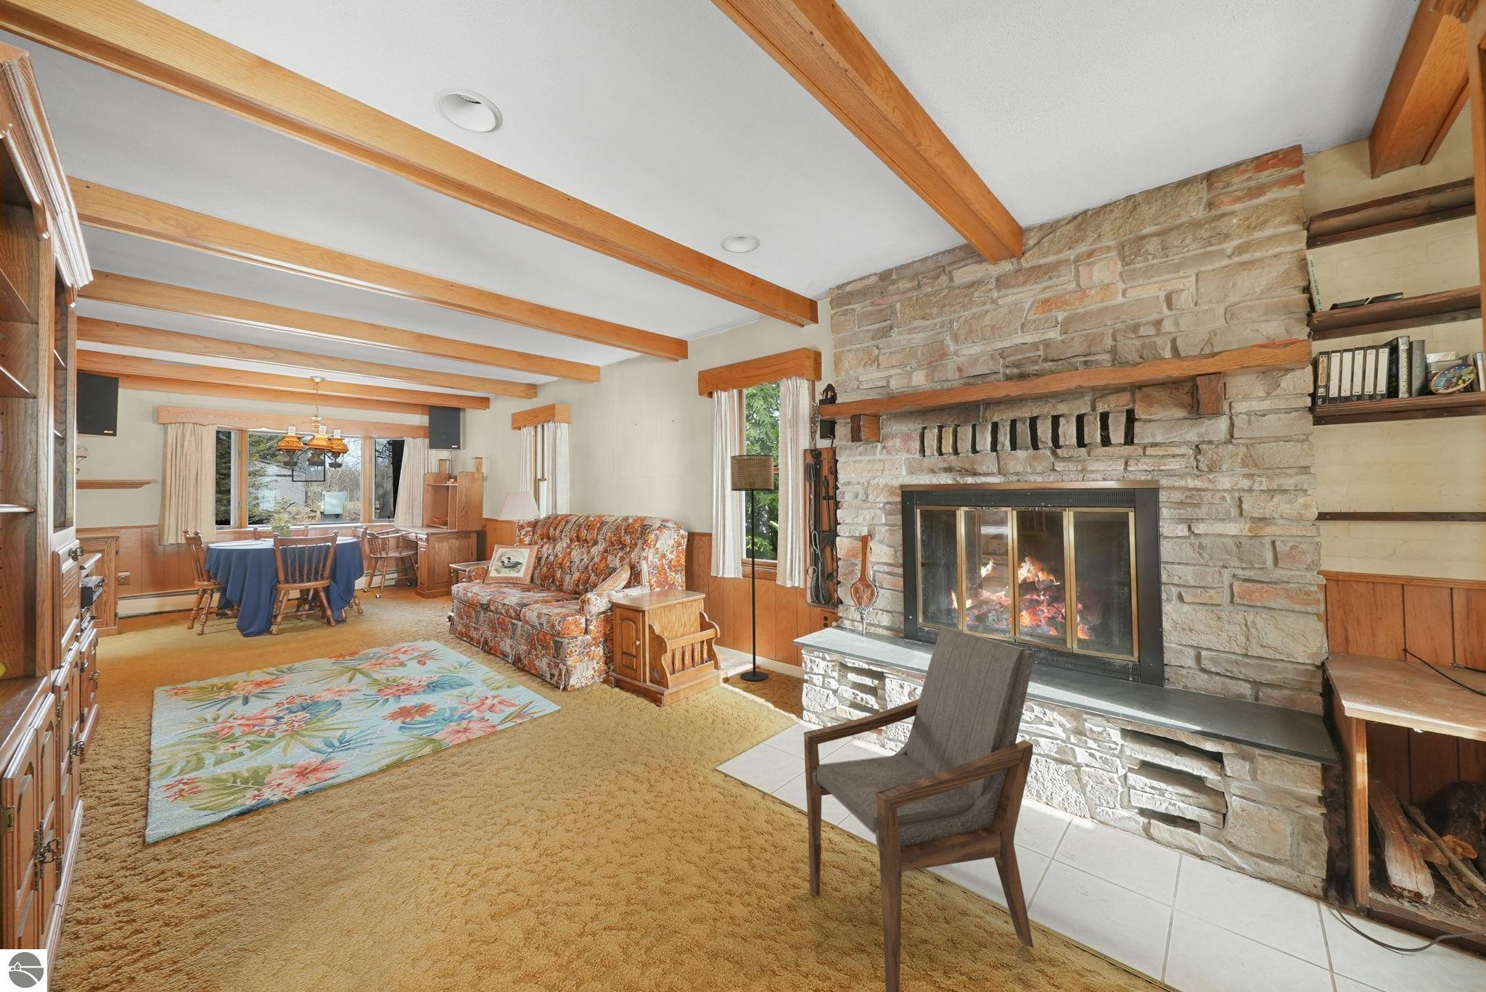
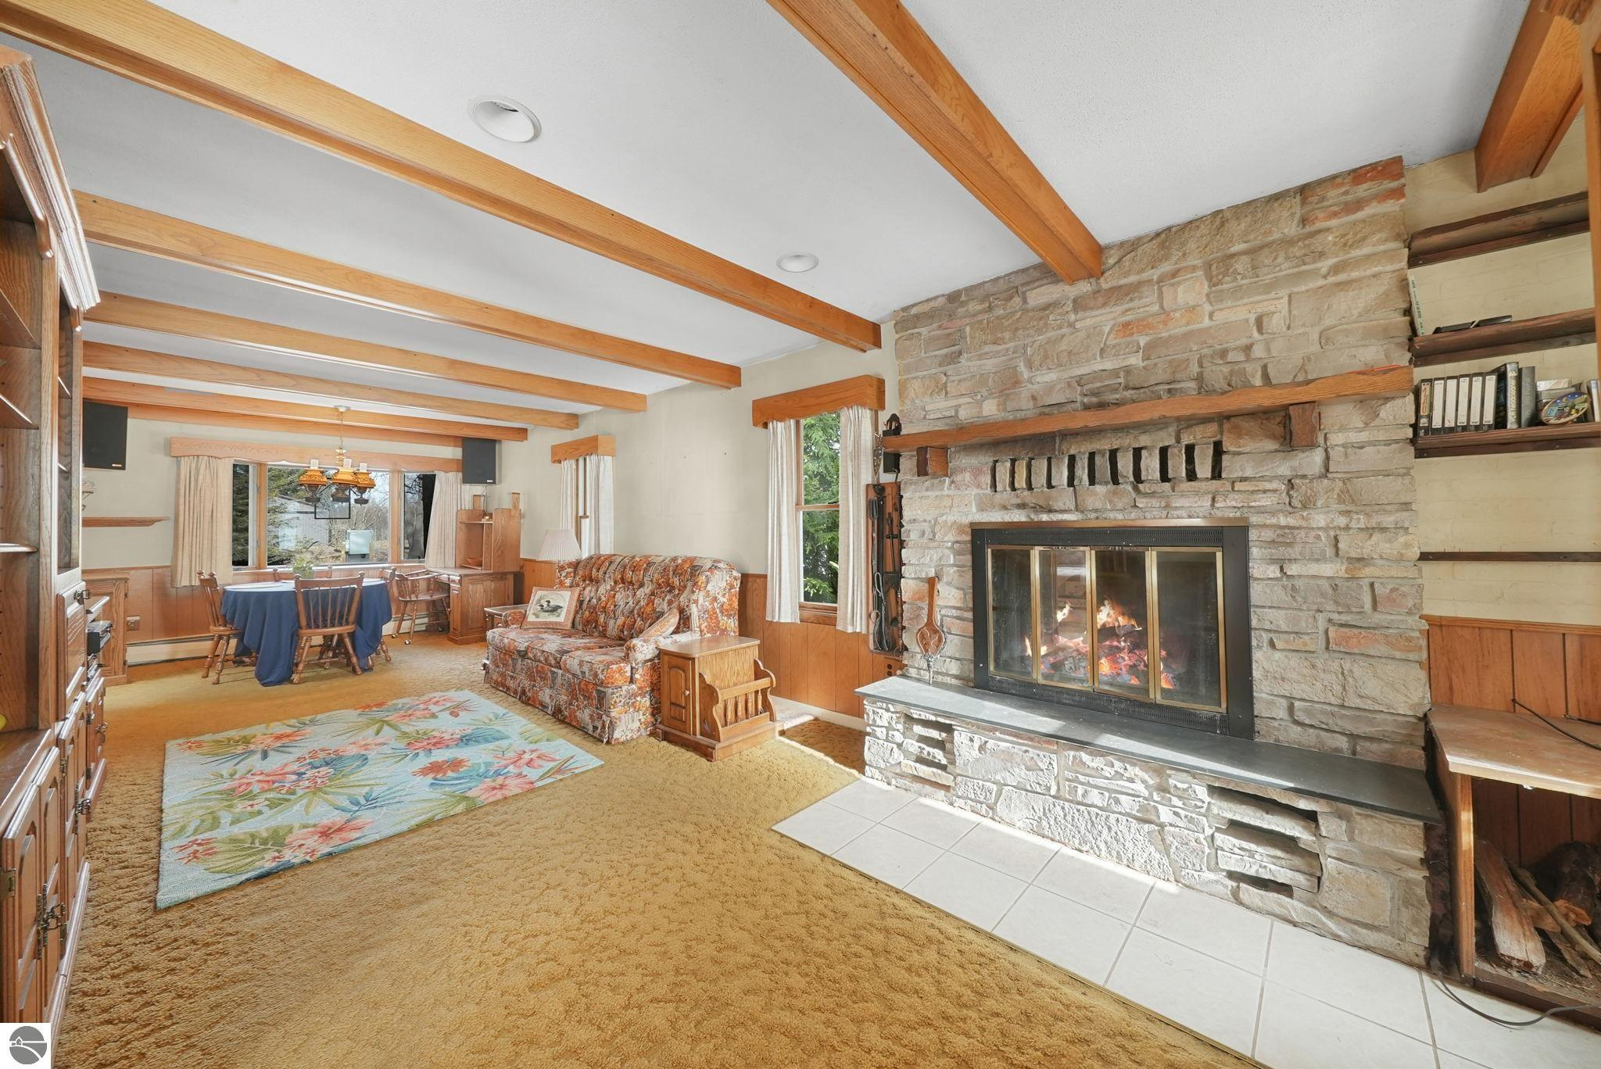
- armchair [803,627,1036,992]
- floor lamp [730,454,774,682]
